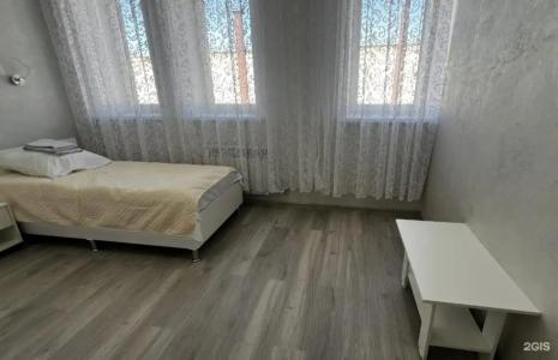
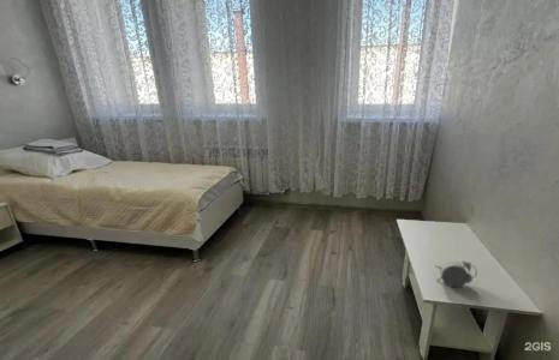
+ alarm clock [434,259,478,288]
